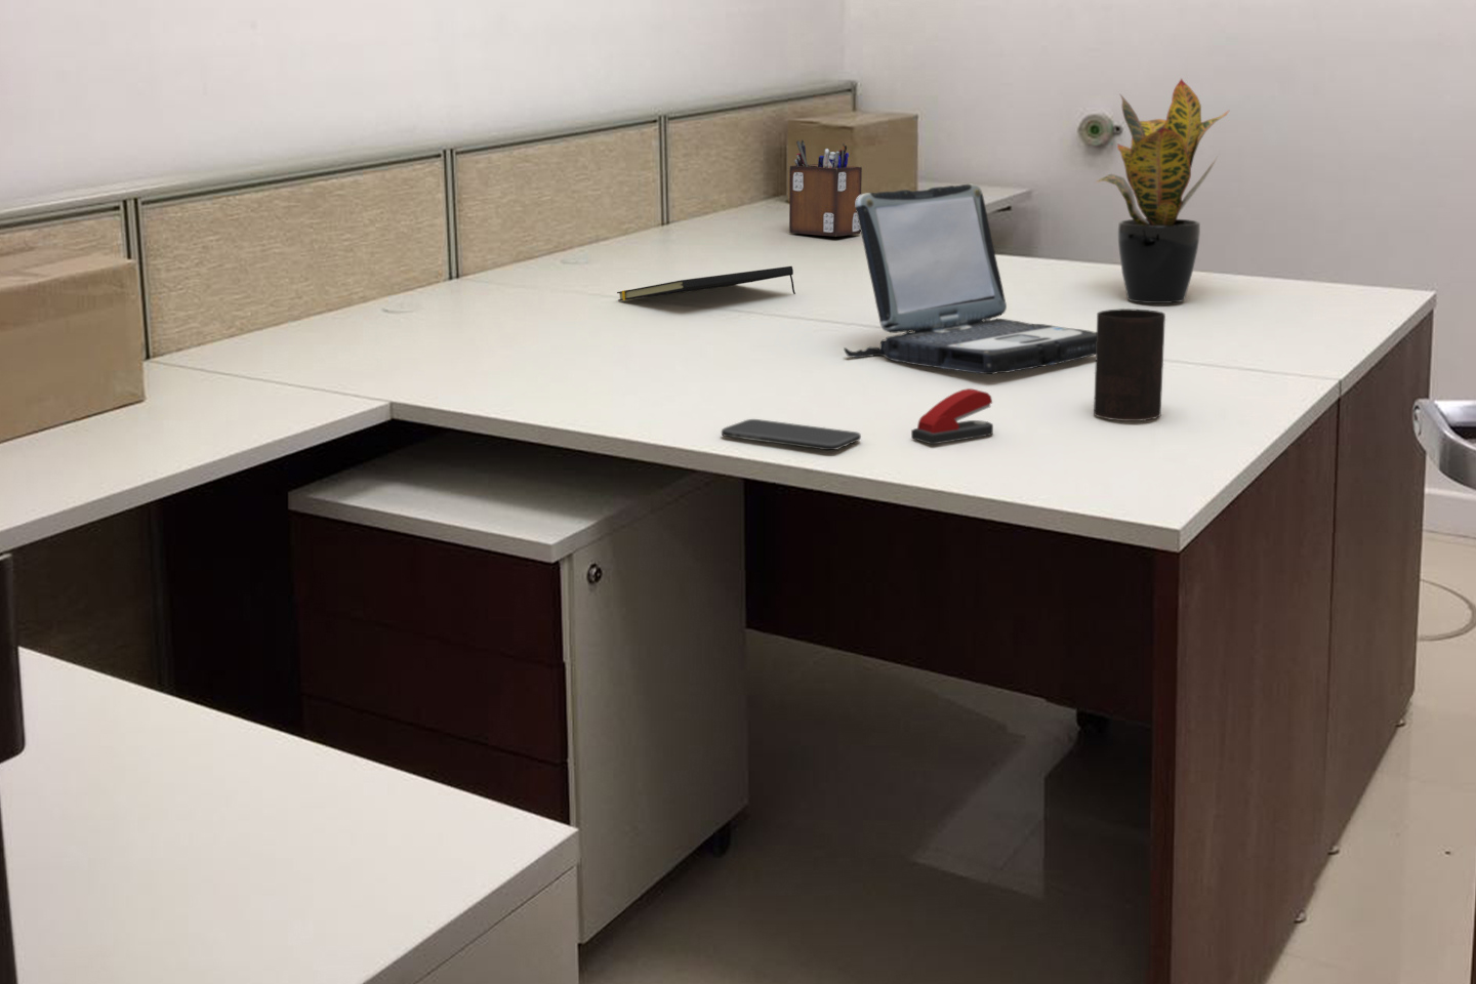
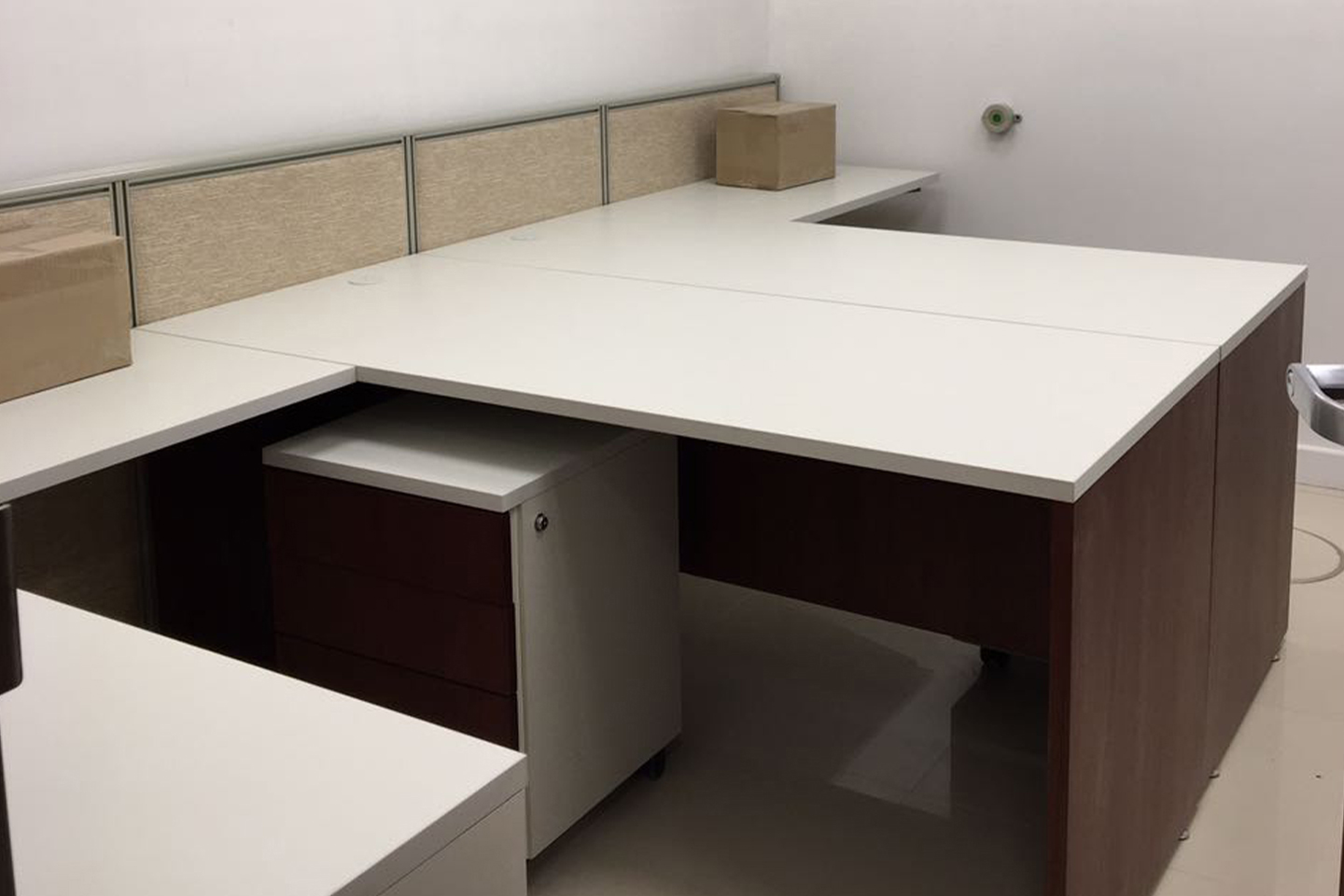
- smartphone [720,418,862,451]
- laptop [842,183,1097,376]
- notepad [616,266,796,302]
- stapler [910,388,994,446]
- cup [1093,308,1166,423]
- desk organizer [789,138,863,238]
- potted plant [1095,77,1231,304]
